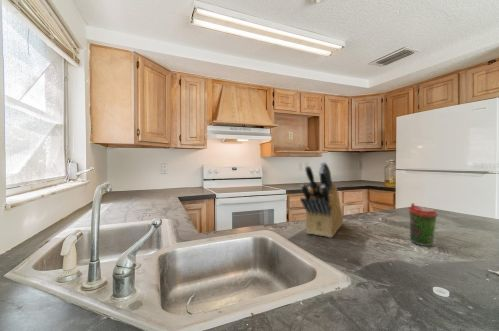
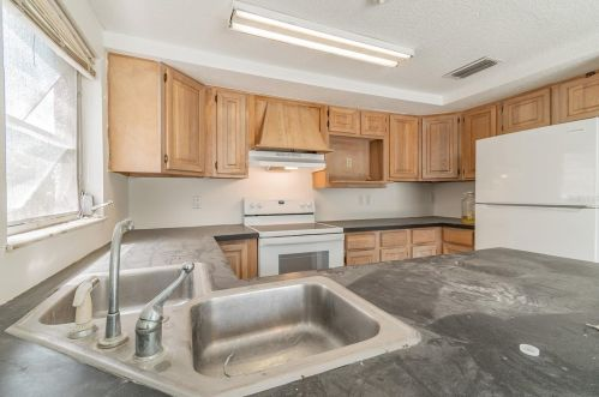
- knife block [299,161,344,239]
- coffee cup [408,202,439,247]
